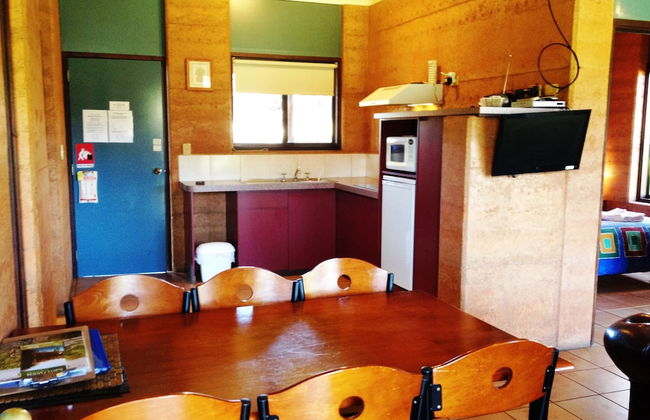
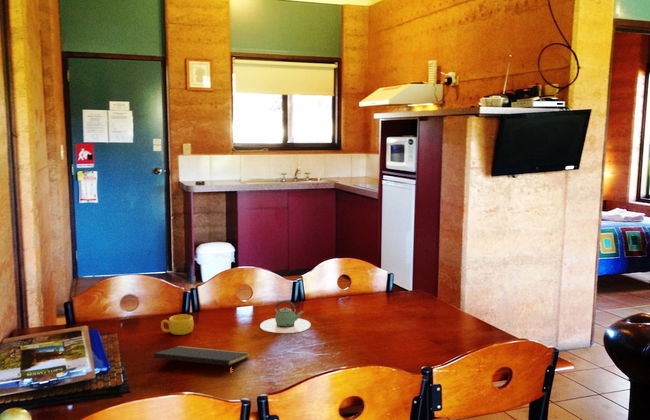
+ notepad [153,345,251,378]
+ cup [160,314,195,336]
+ teapot [259,300,312,334]
